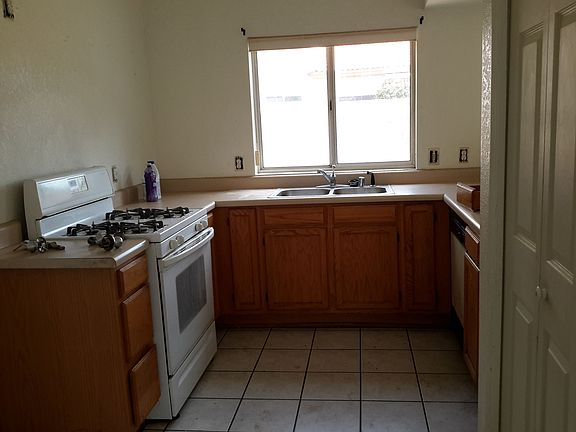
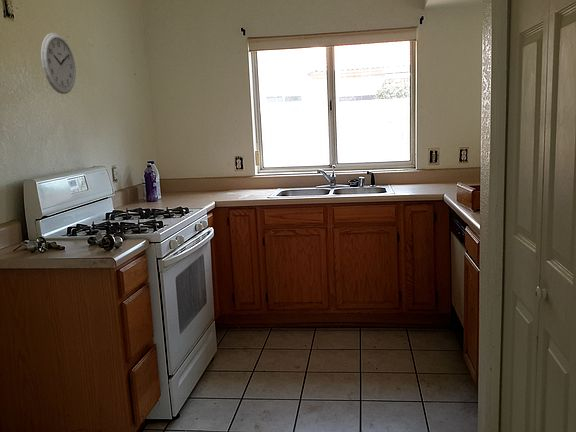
+ wall clock [40,32,77,95]
